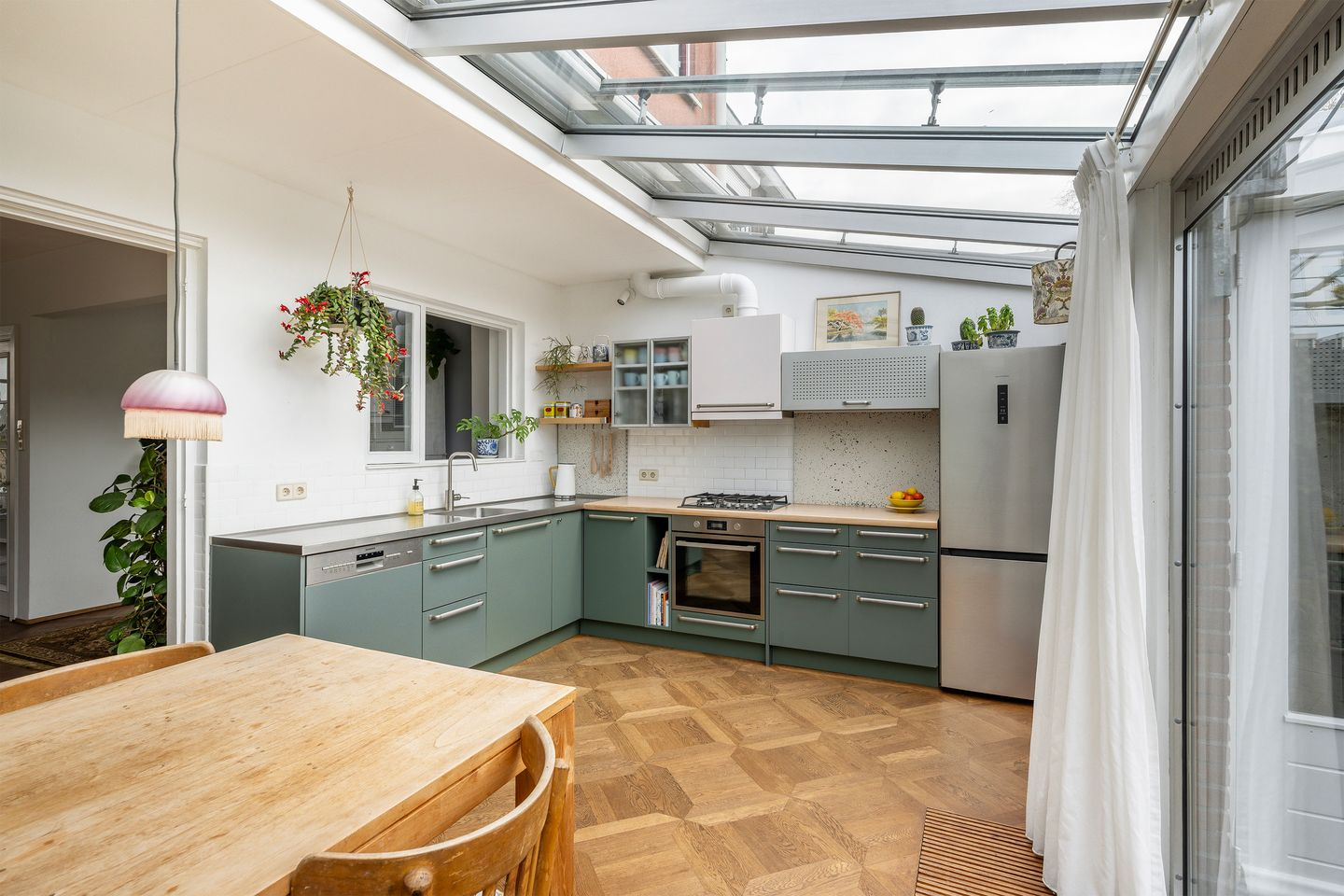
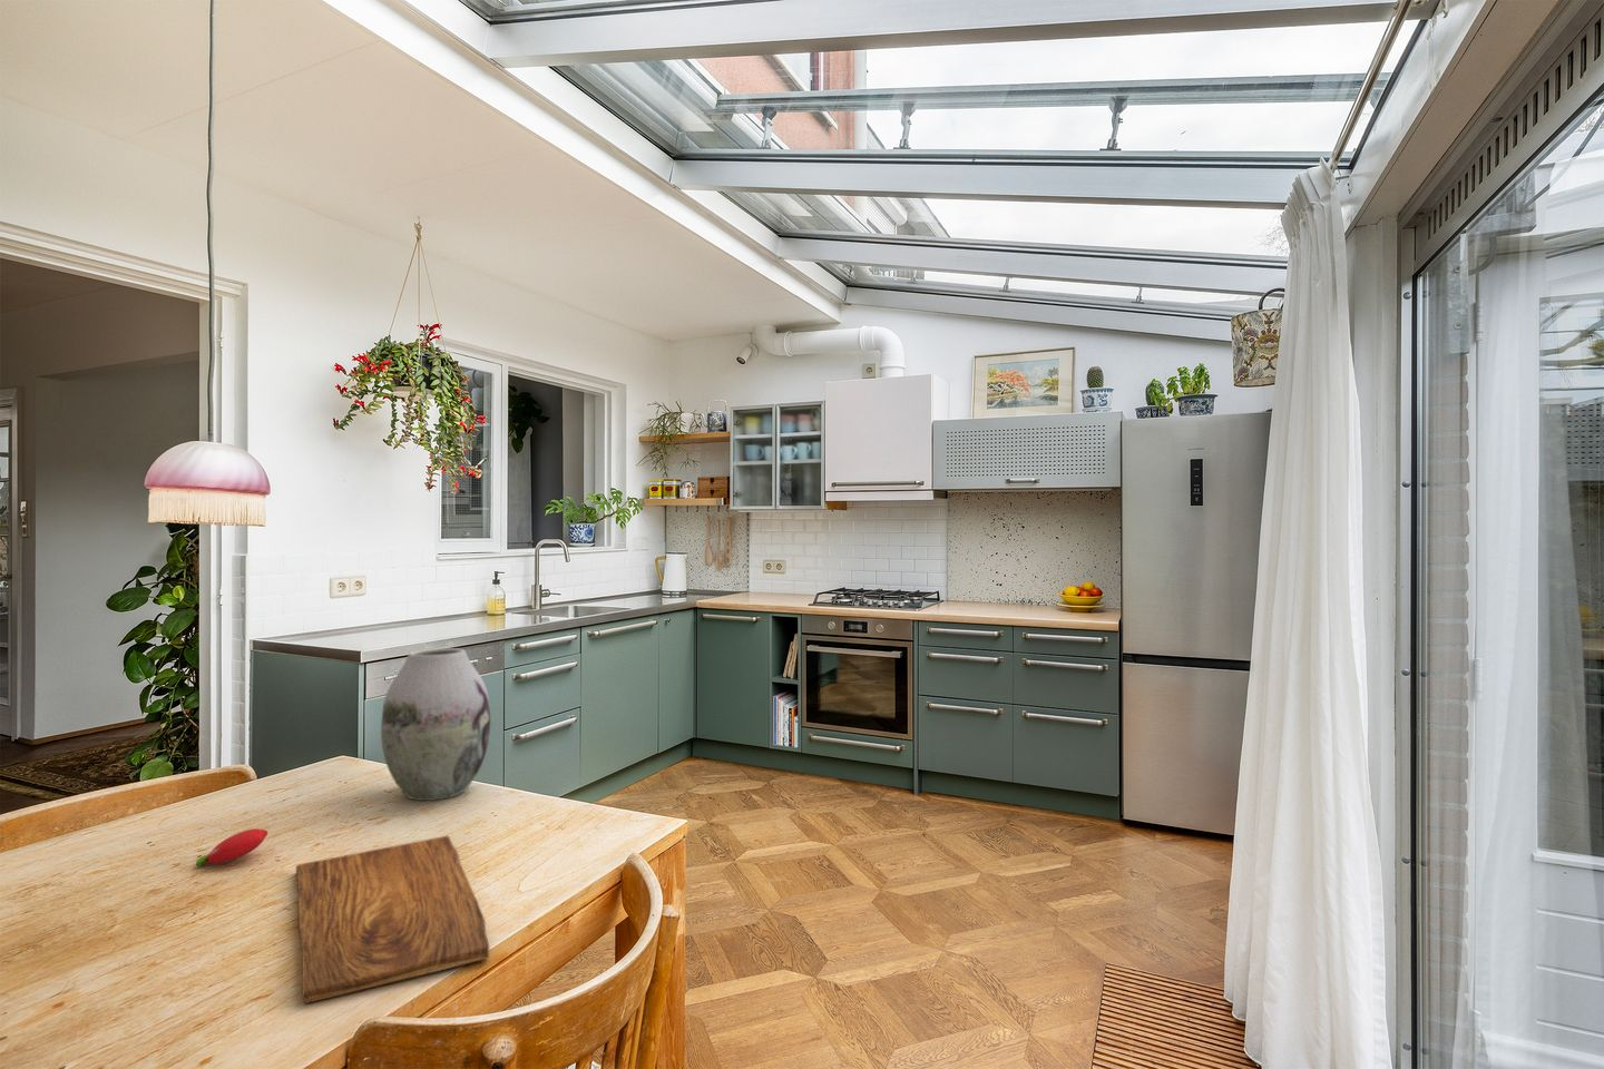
+ vase [380,647,492,802]
+ cutting board [295,835,491,1005]
+ fruit [195,827,269,866]
